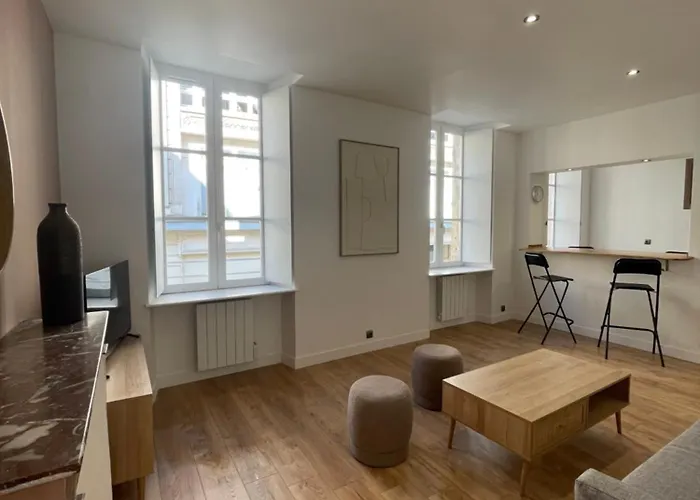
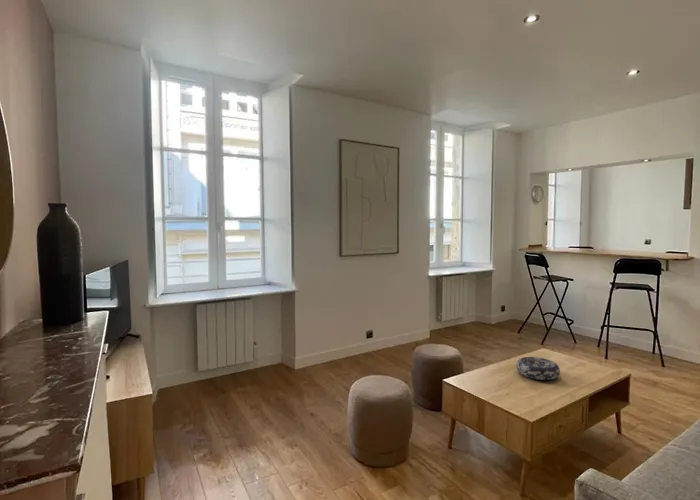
+ decorative bowl [515,356,561,381]
